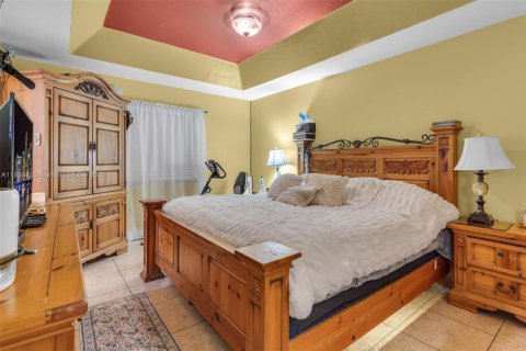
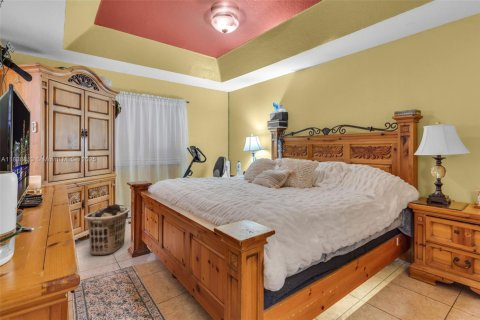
+ clothes hamper [83,203,131,256]
